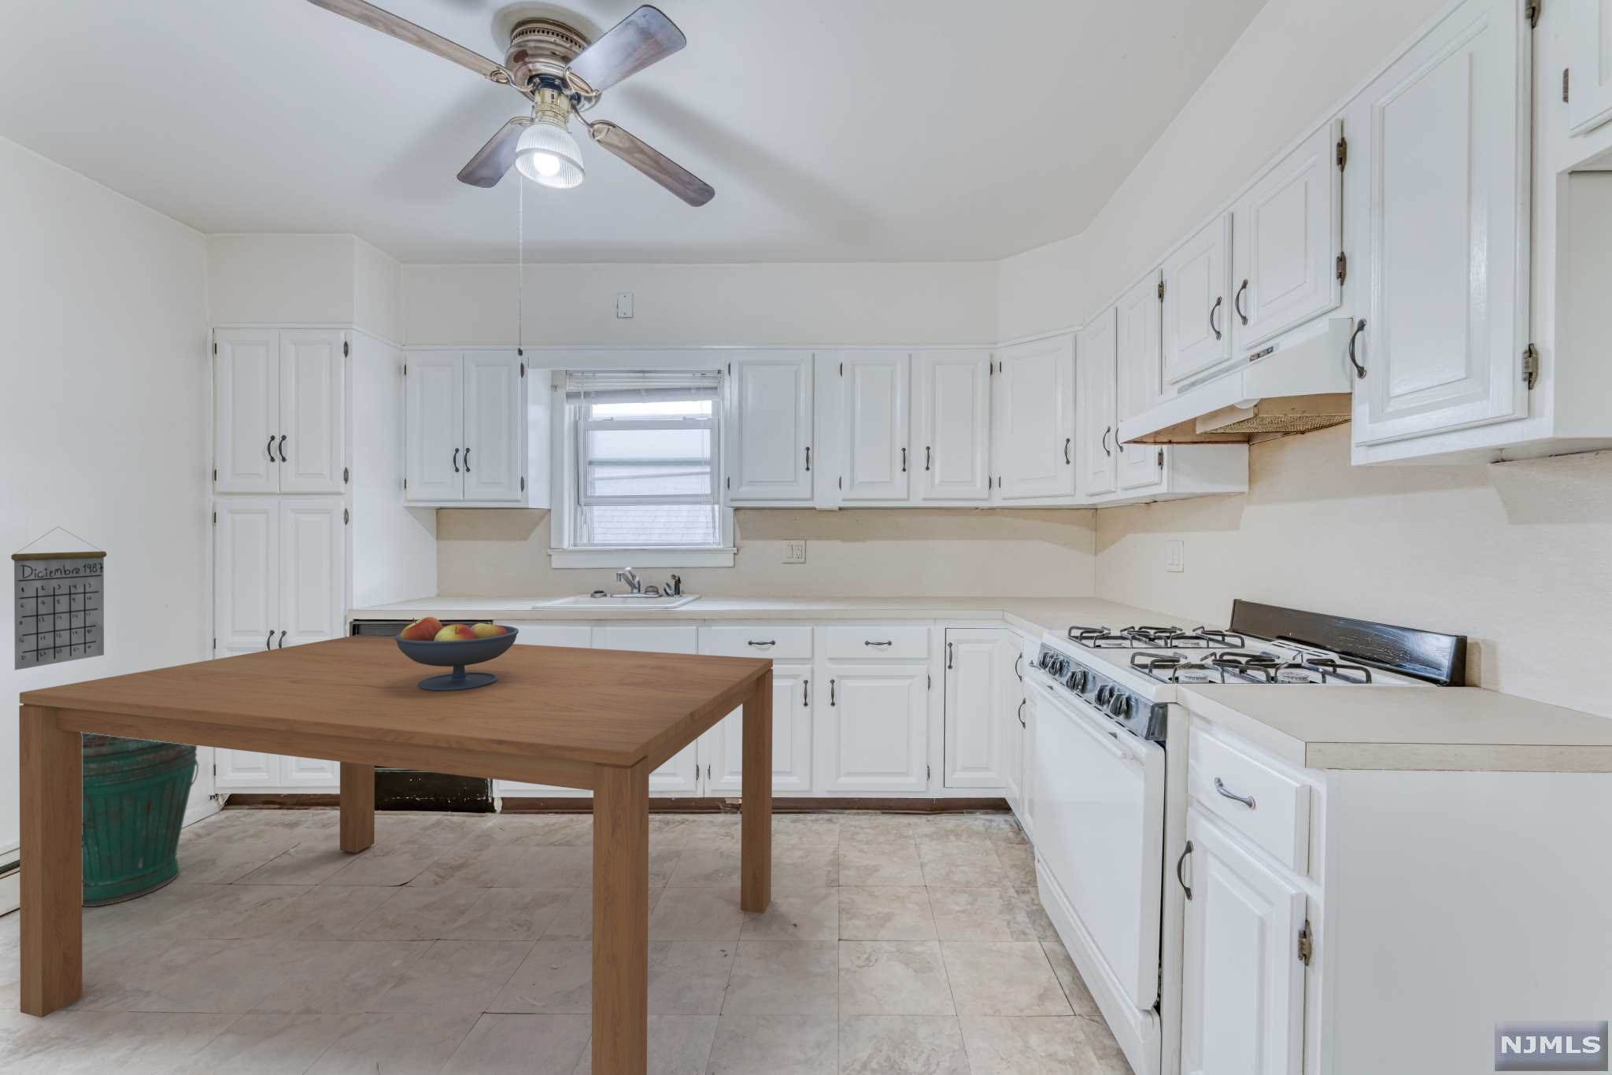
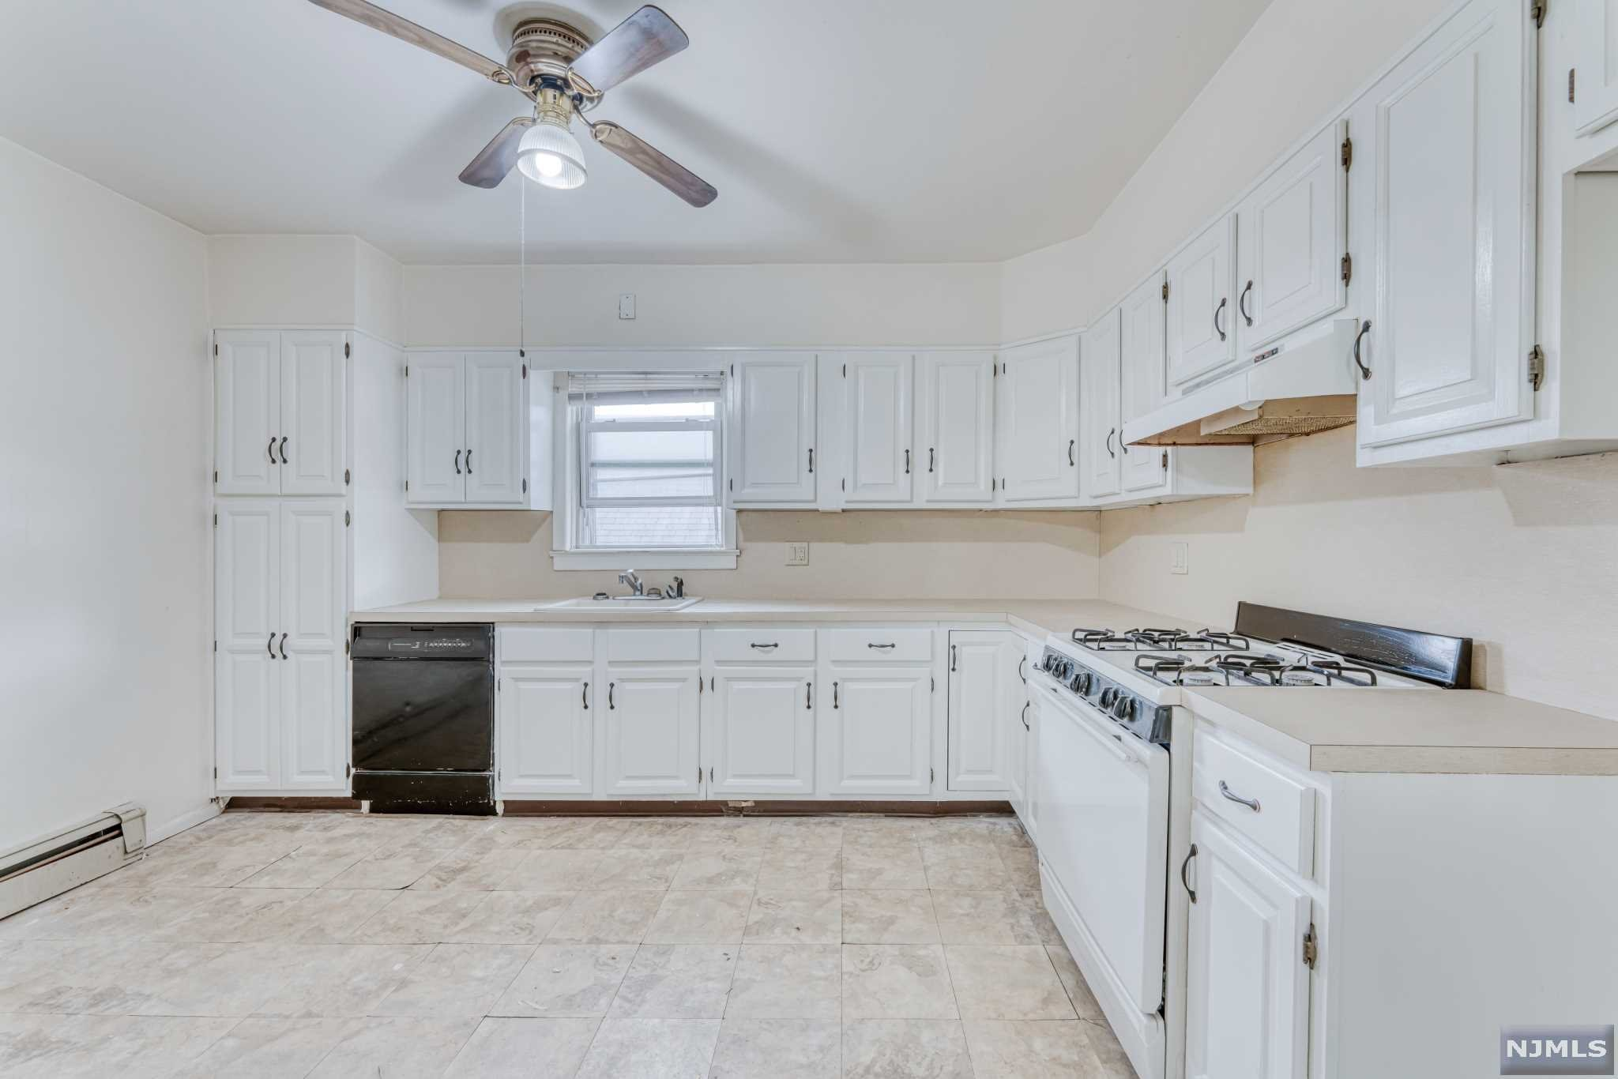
- fruit bowl [395,617,519,691]
- trash can [80,732,199,907]
- calendar [11,526,107,672]
- dining table [18,635,774,1075]
